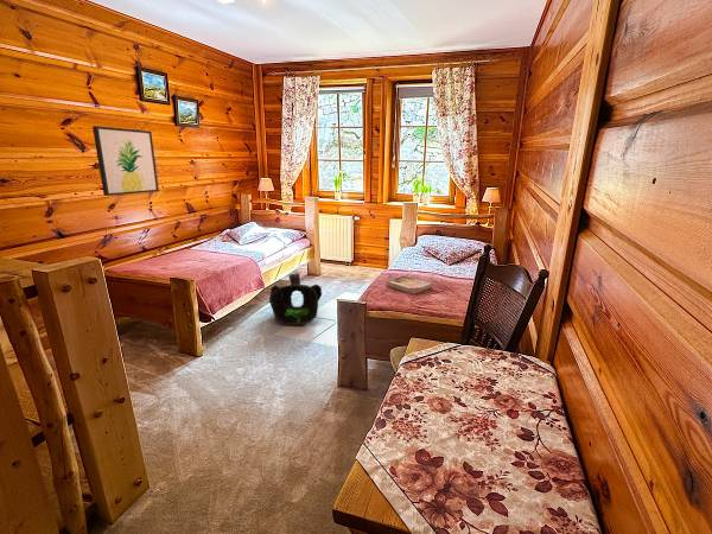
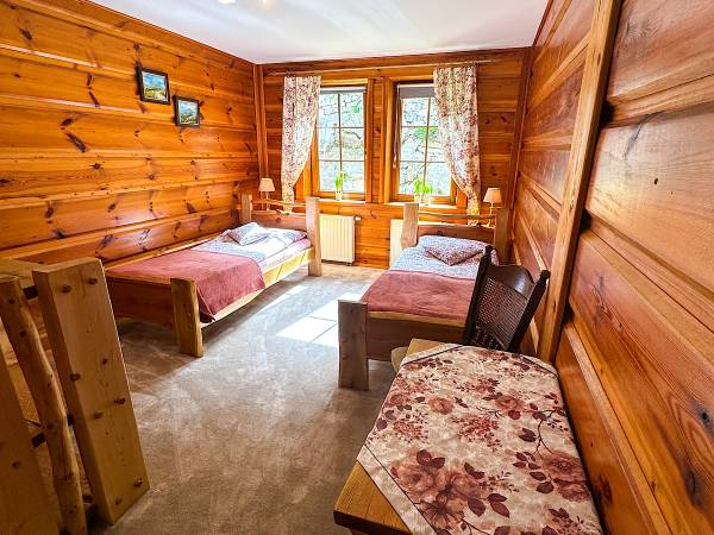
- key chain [266,272,323,326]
- book [384,275,433,295]
- wall art [91,125,160,197]
